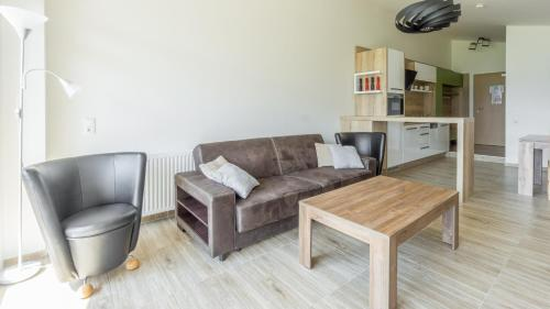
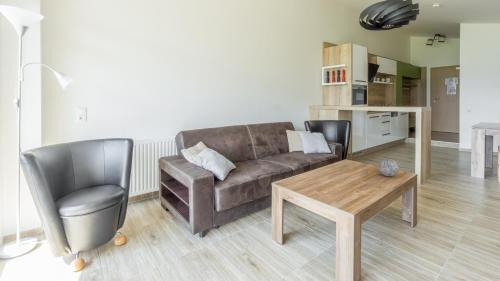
+ decorative orb [378,158,400,177]
